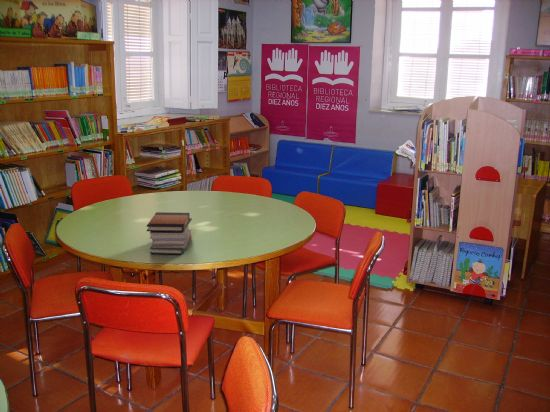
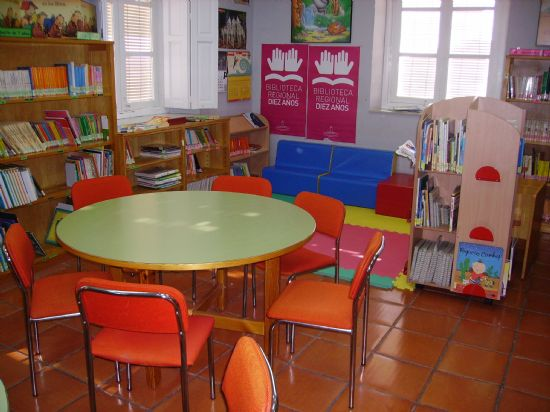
- book stack [145,211,193,255]
